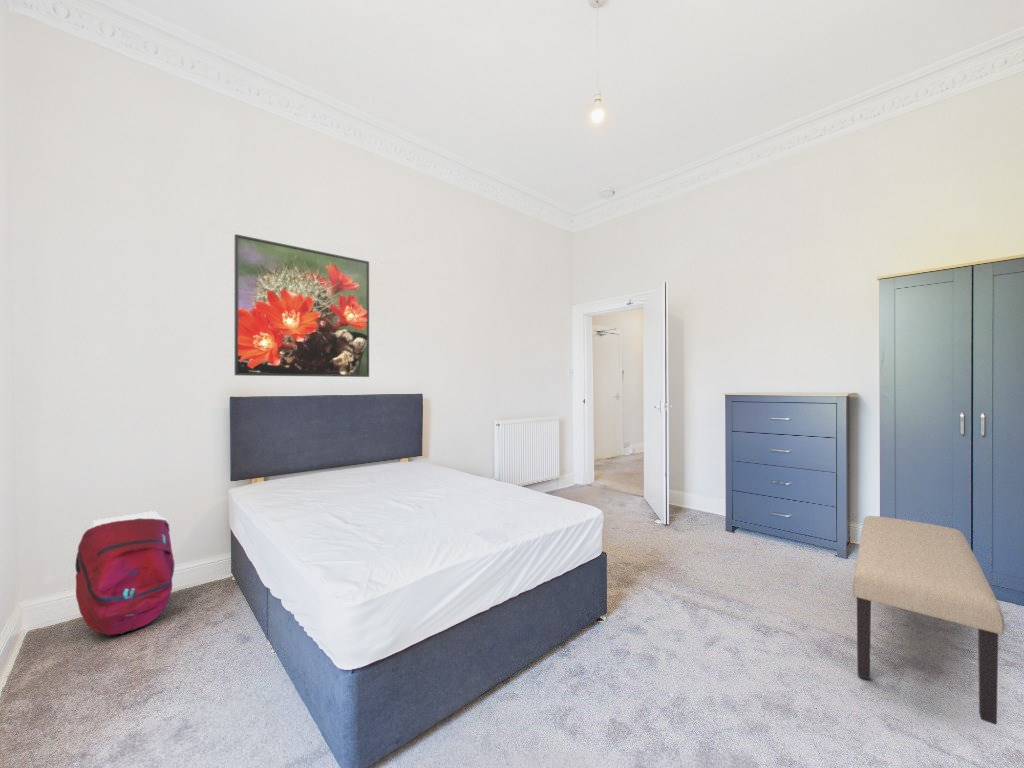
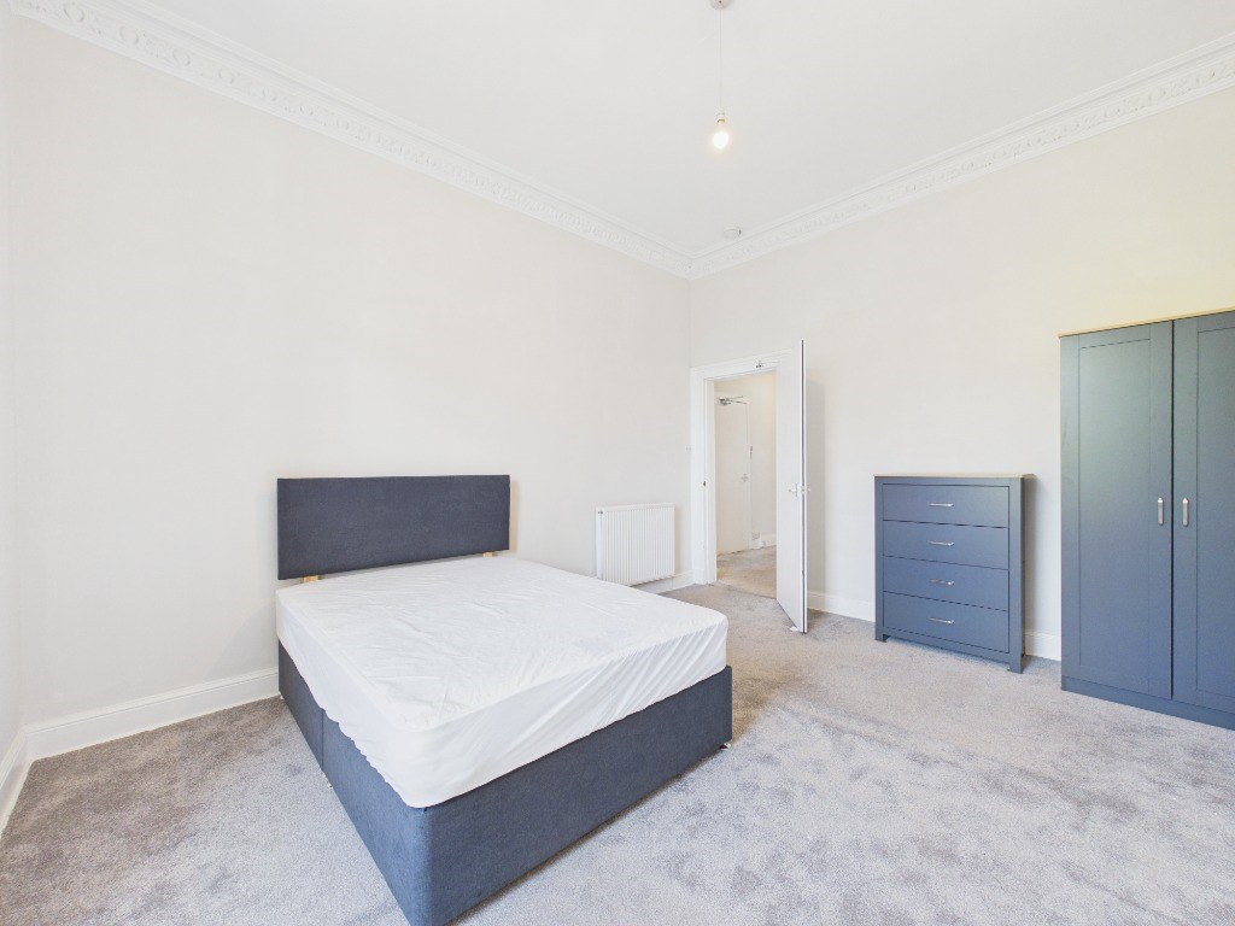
- bench [852,515,1006,726]
- backpack [74,510,176,636]
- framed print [234,233,370,378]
